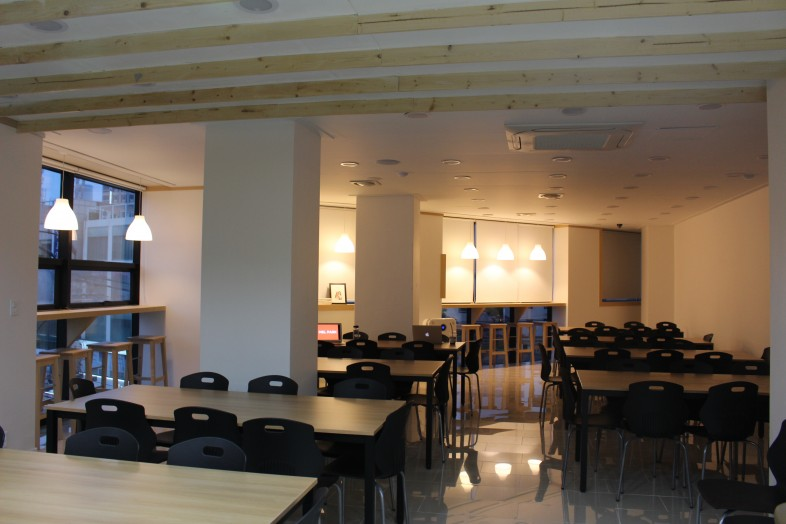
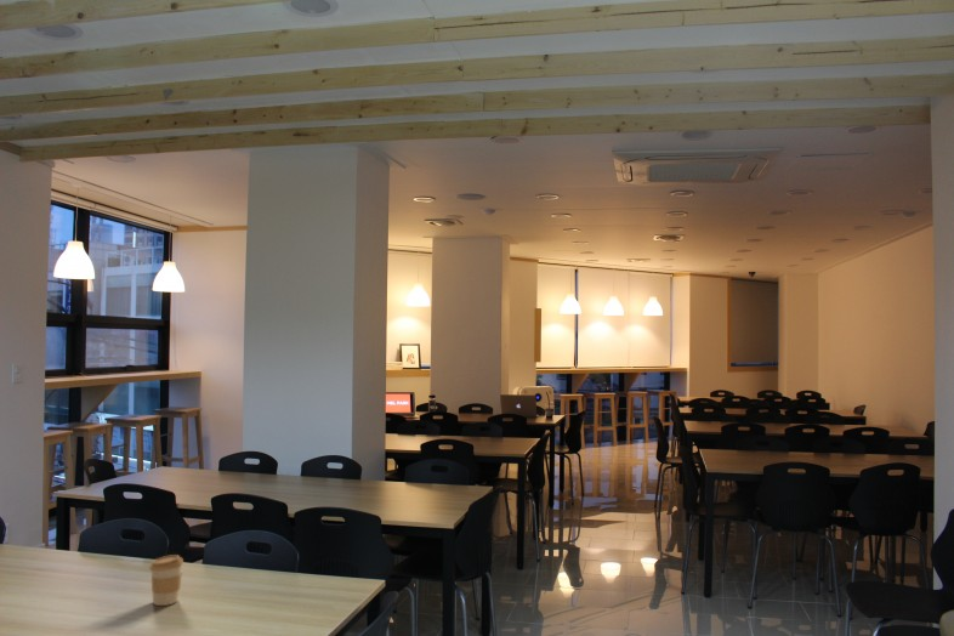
+ coffee cup [148,553,184,607]
